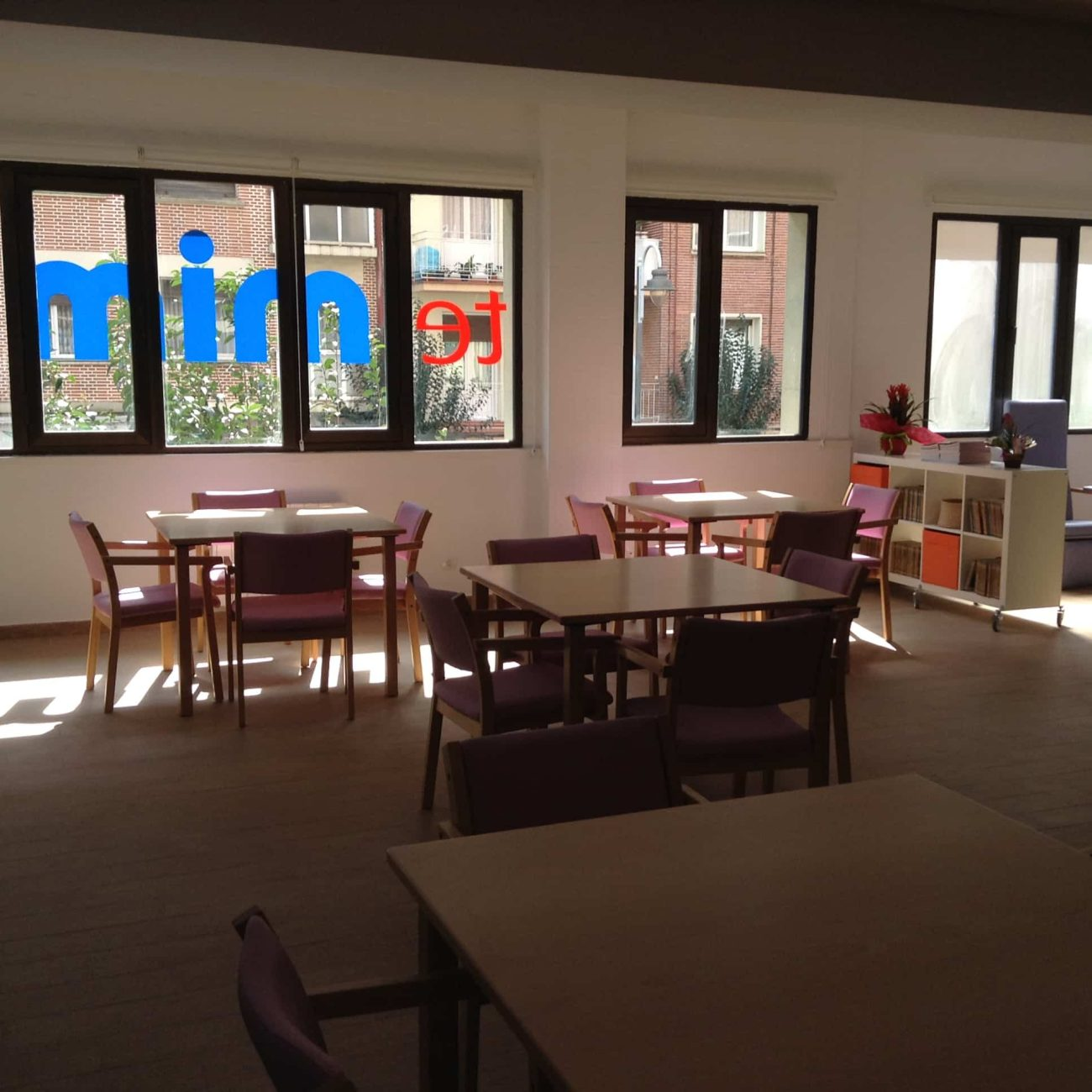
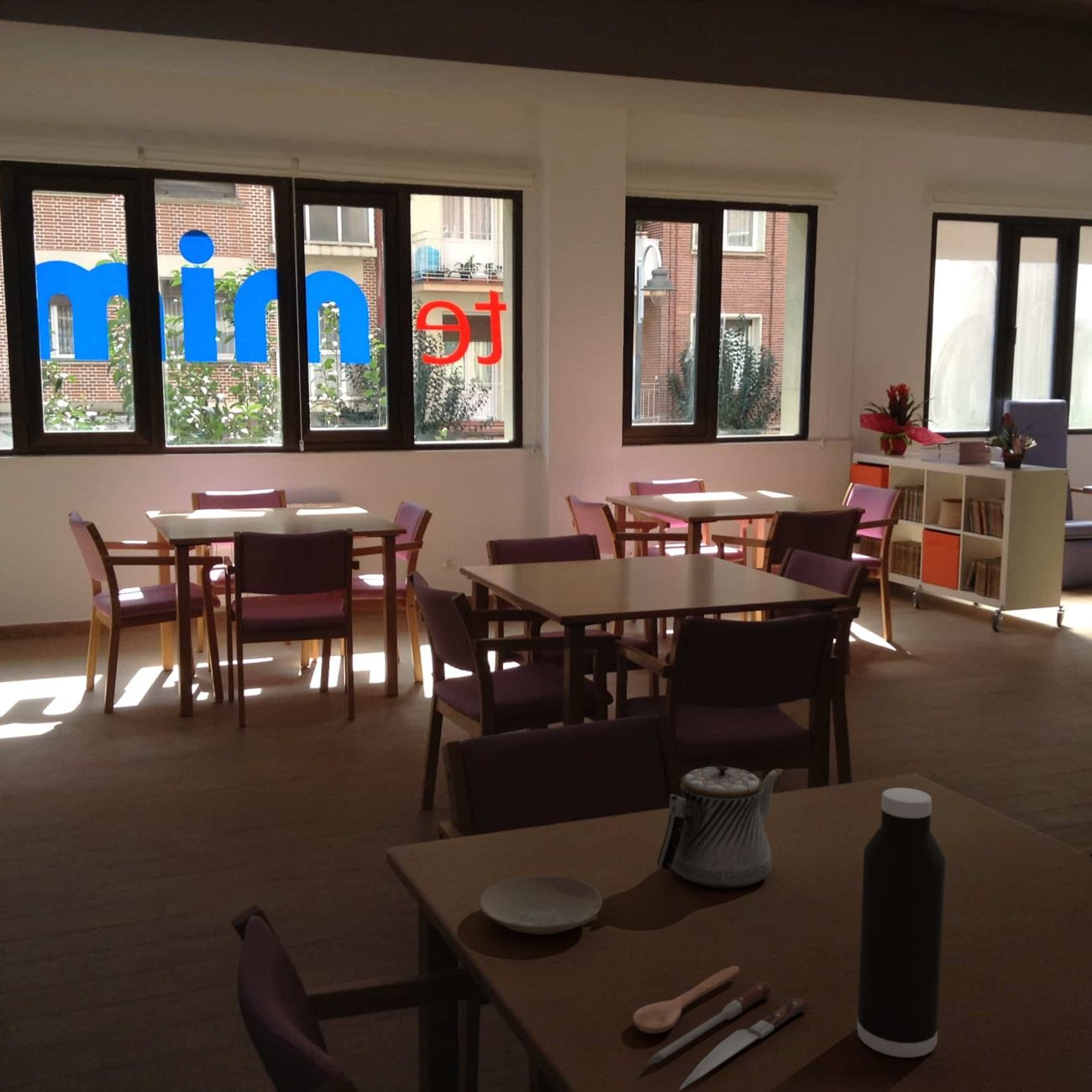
+ water bottle [857,787,947,1058]
+ plate [478,874,603,936]
+ spoon [632,965,808,1091]
+ teapot [656,765,783,890]
